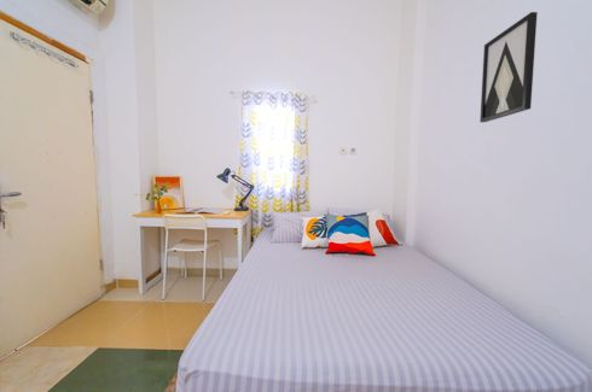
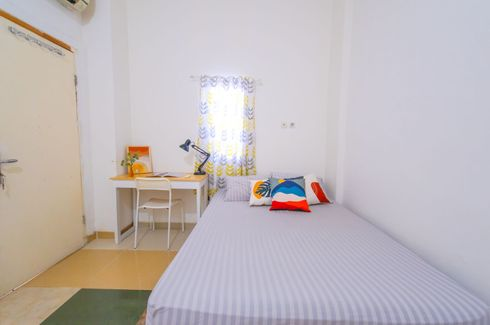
- wall art [478,11,539,123]
